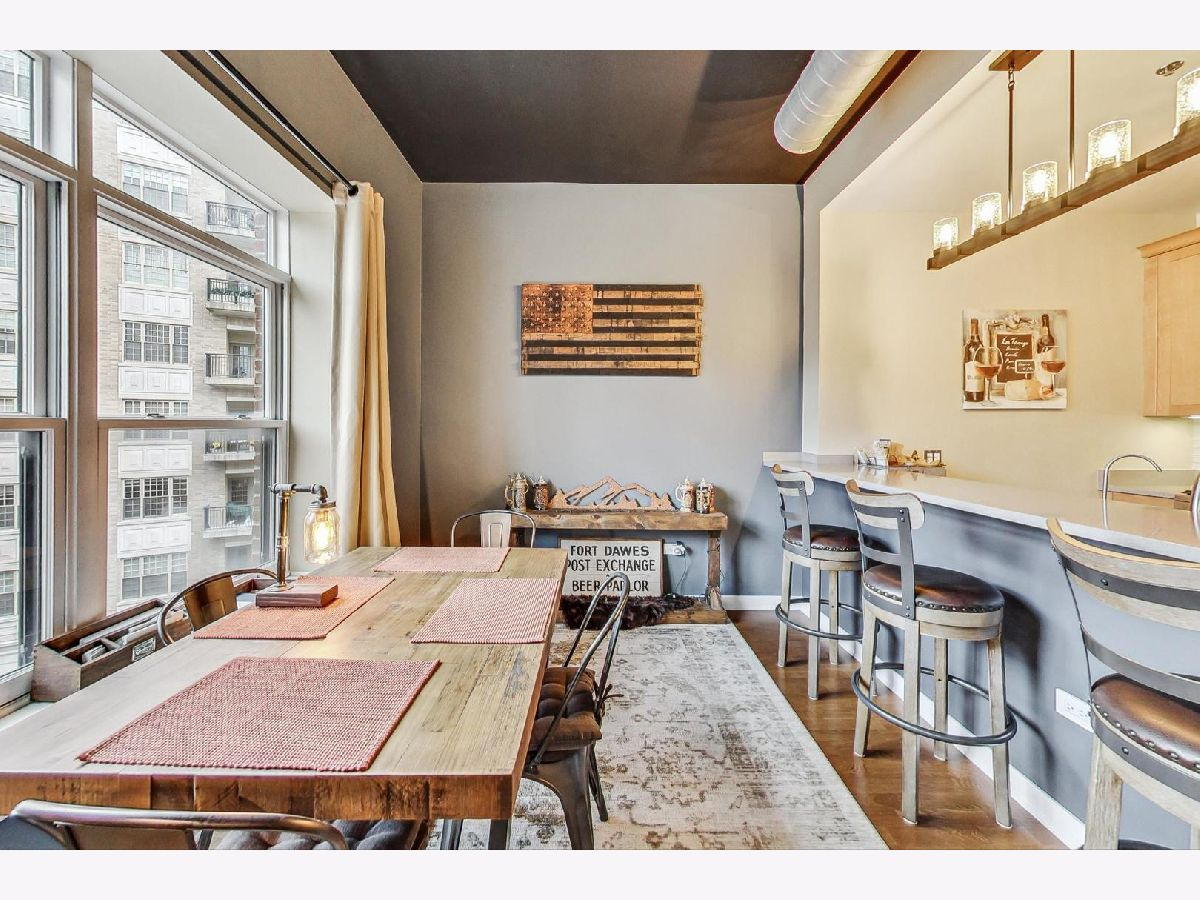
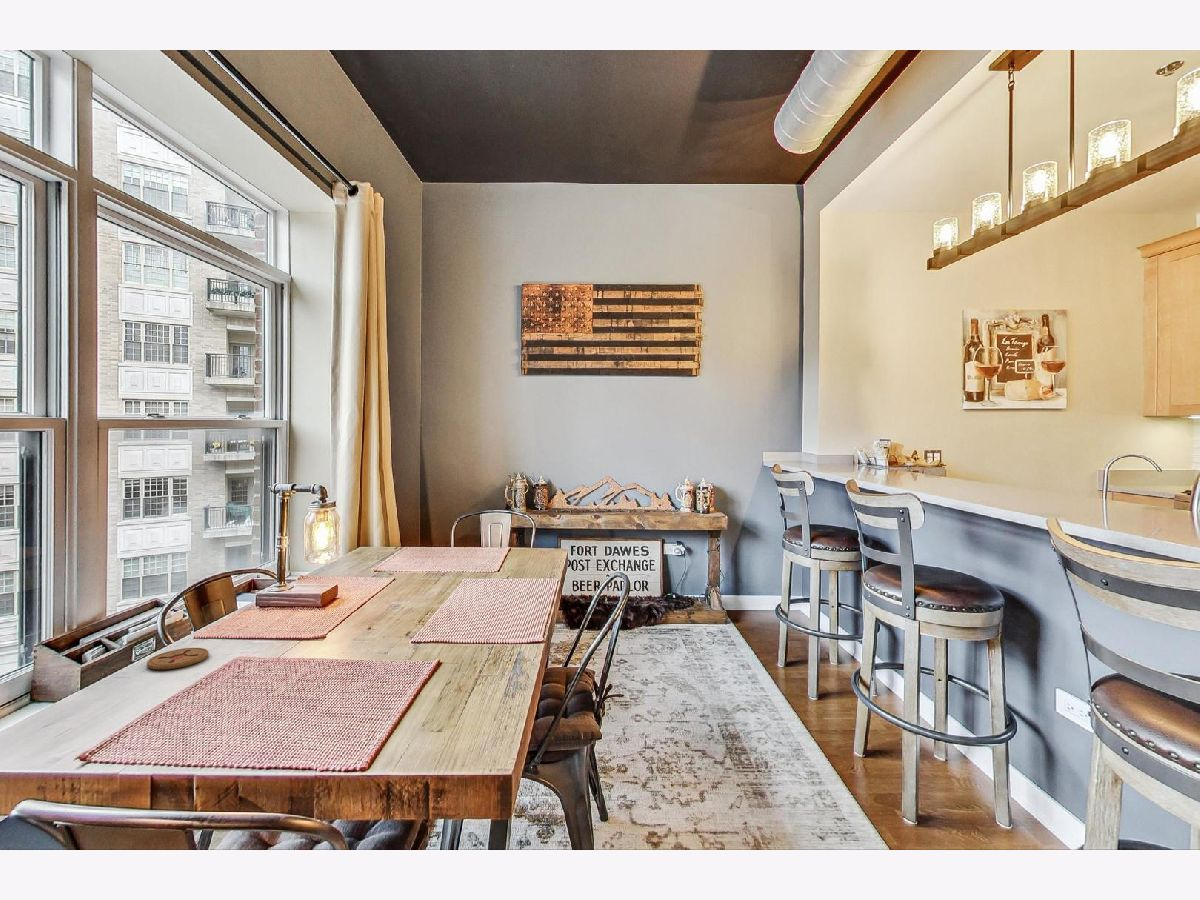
+ coaster [146,647,210,671]
